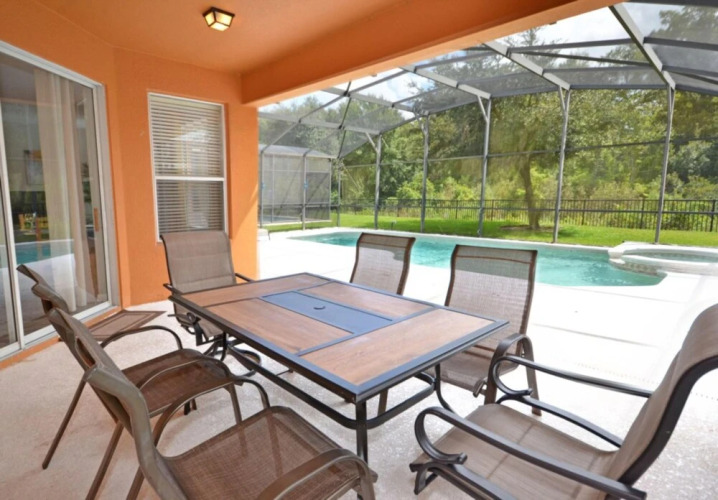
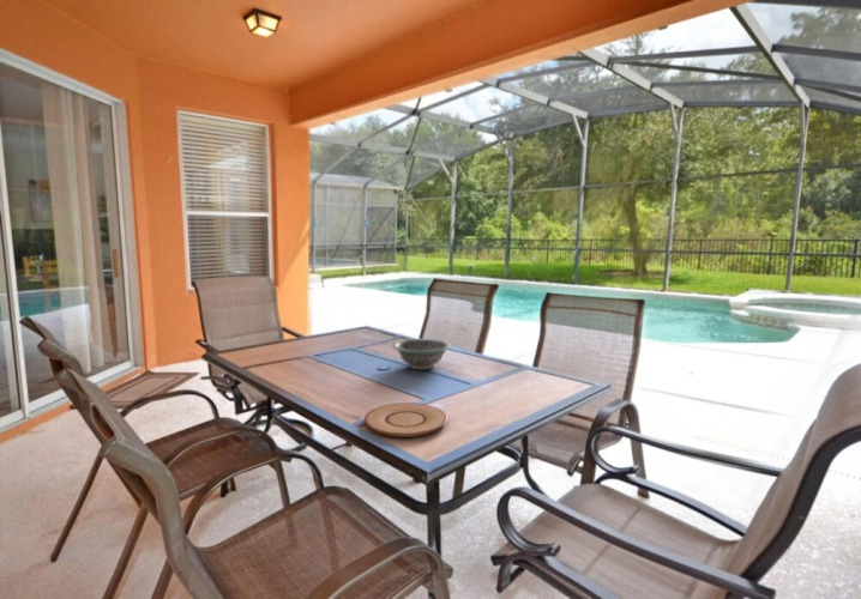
+ decorative bowl [391,338,452,370]
+ plate [363,401,448,438]
